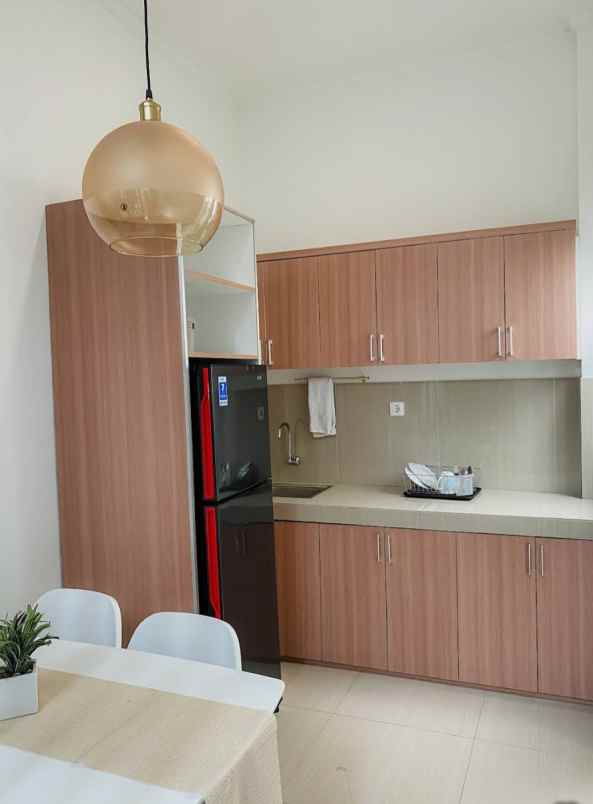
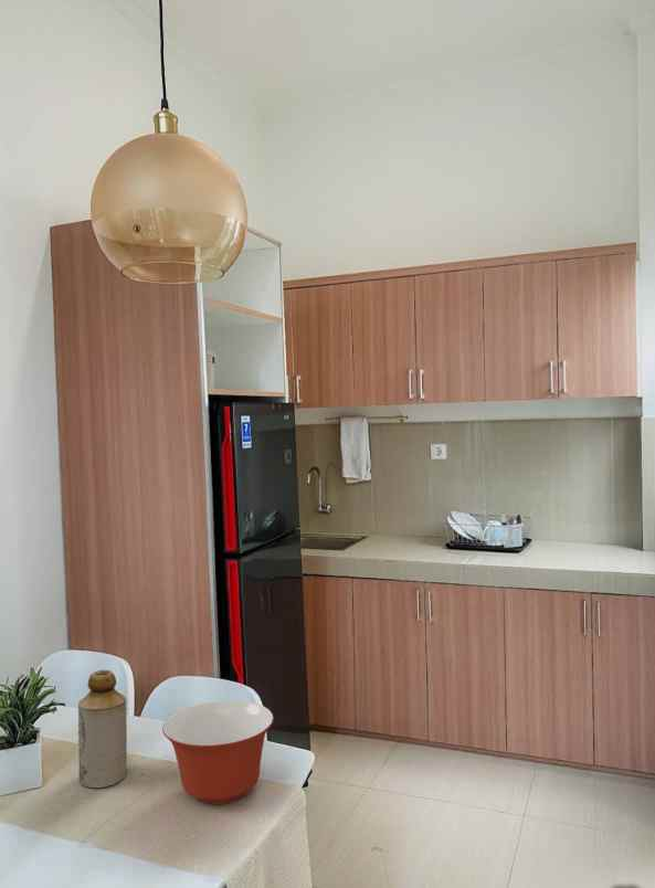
+ mixing bowl [161,699,275,805]
+ bottle [77,669,128,789]
